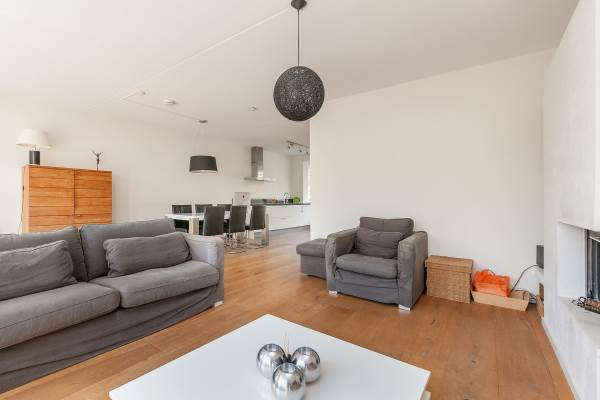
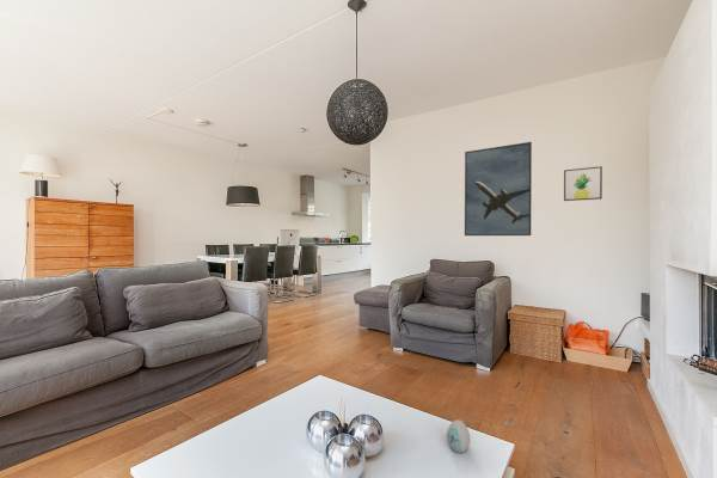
+ decorative egg [446,419,471,454]
+ wall art [563,165,603,202]
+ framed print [464,141,533,237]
